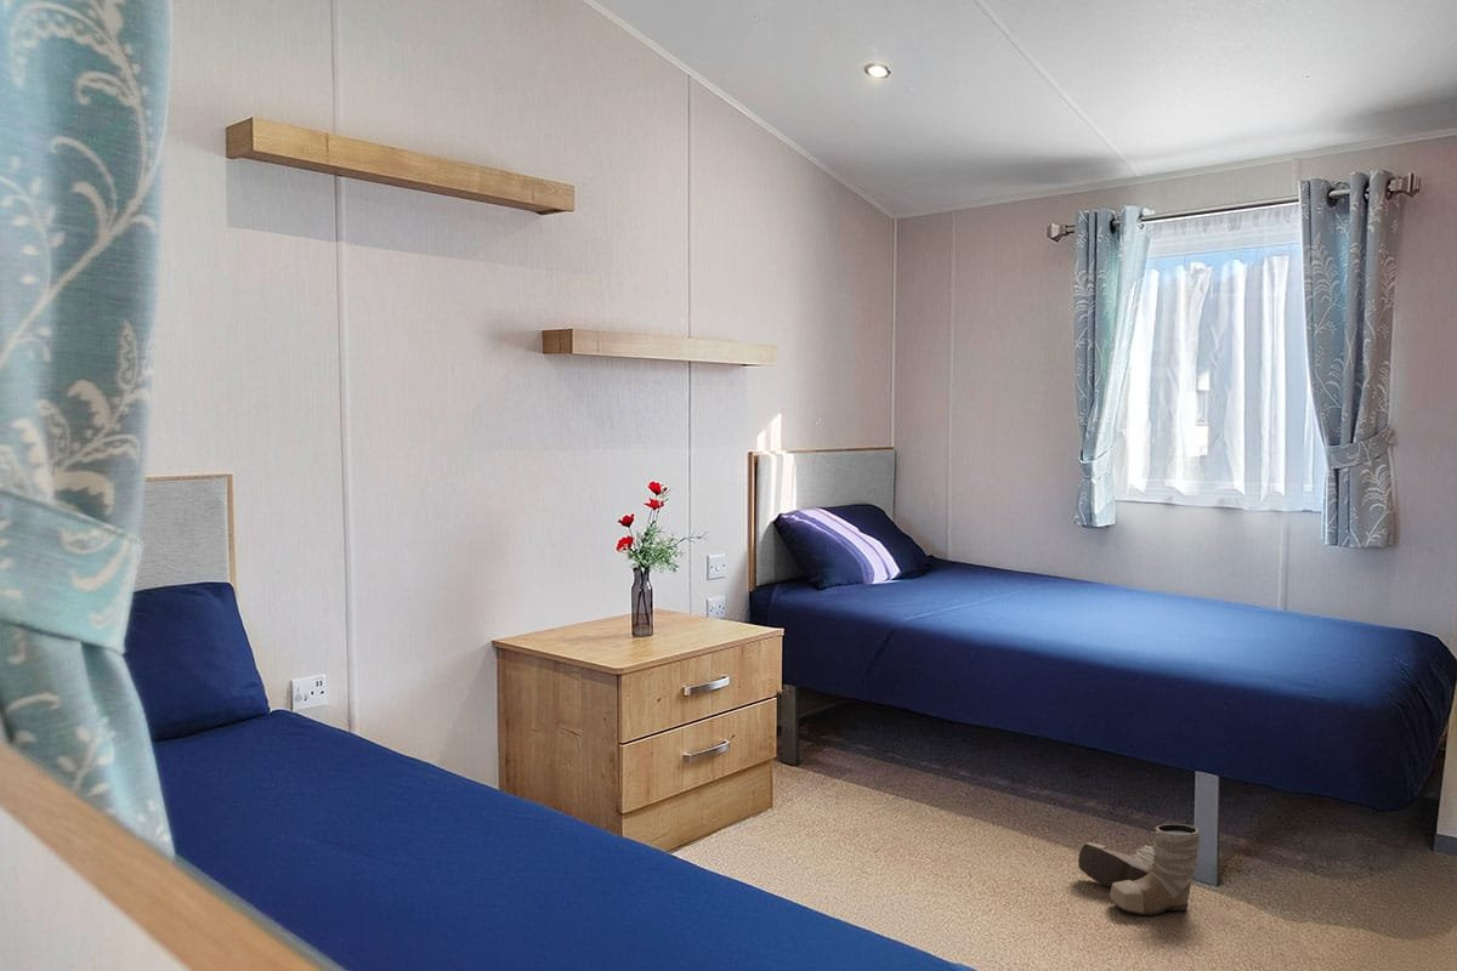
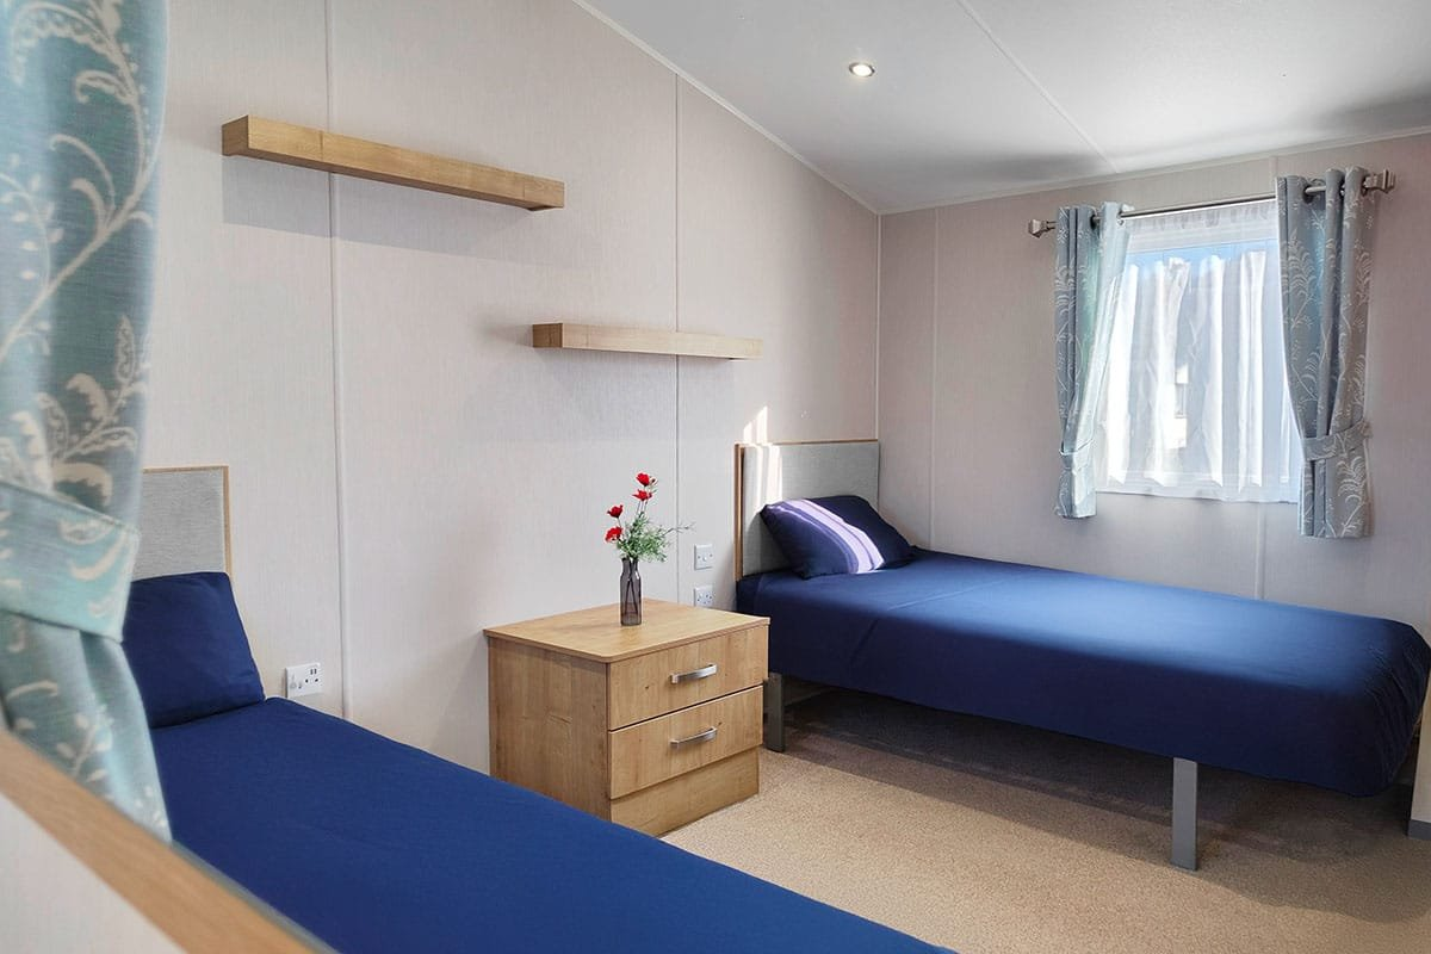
- boots [1077,823,1203,916]
